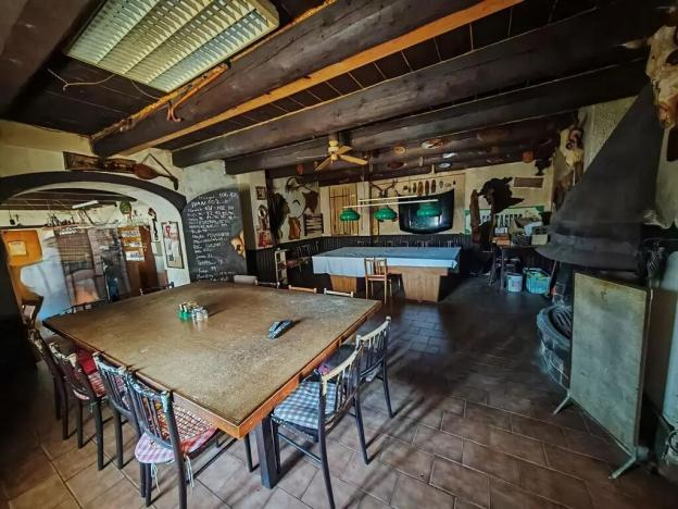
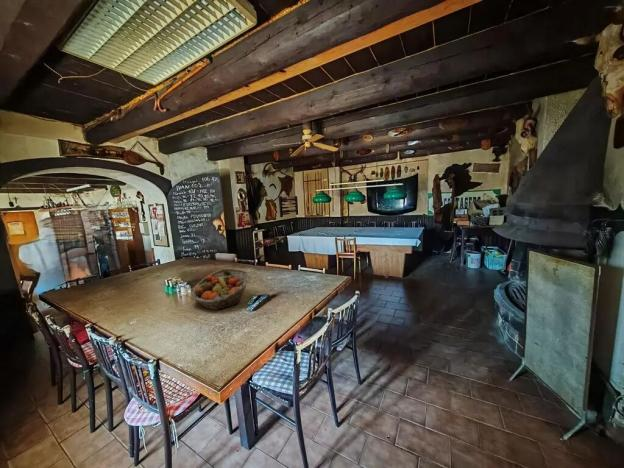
+ fruit basket [191,268,251,310]
